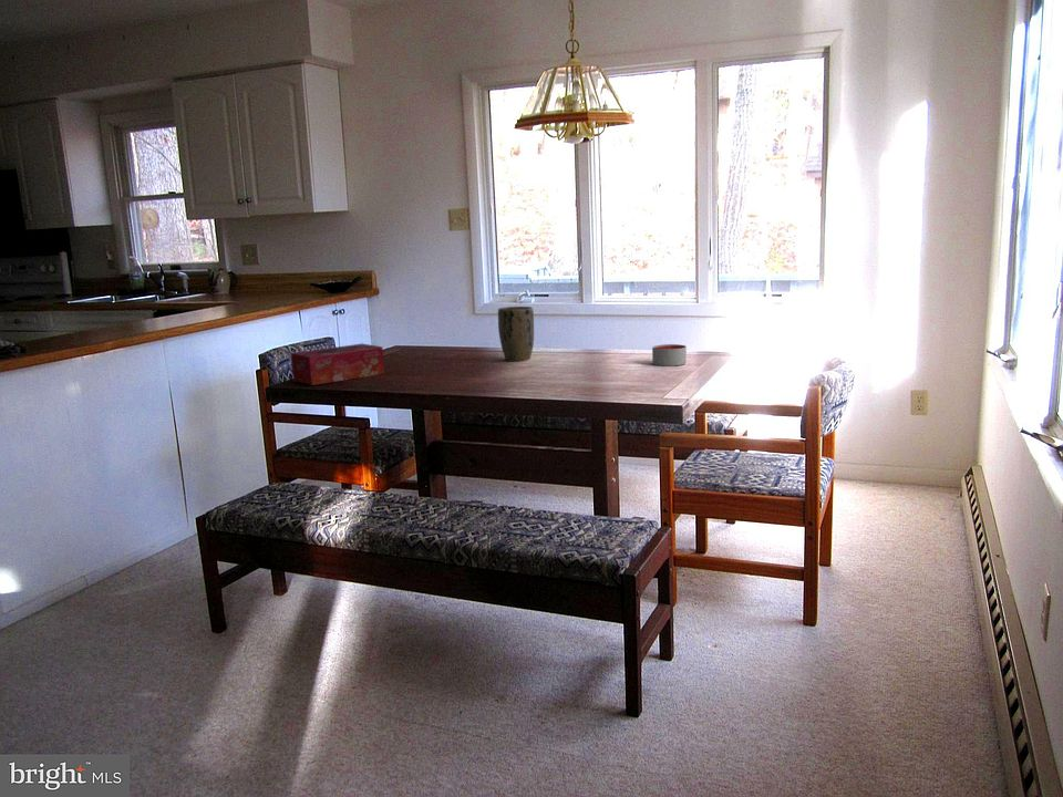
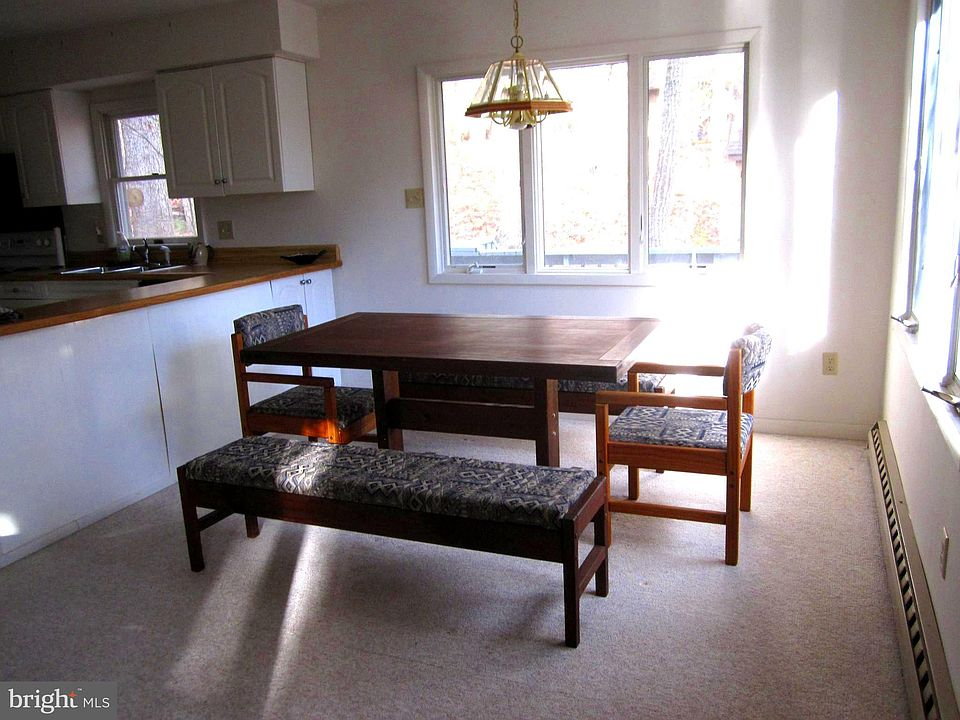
- candle [651,343,688,368]
- tissue box [290,343,385,386]
- plant pot [497,306,535,363]
